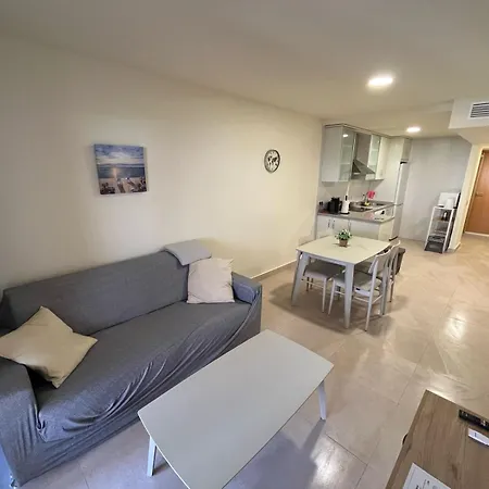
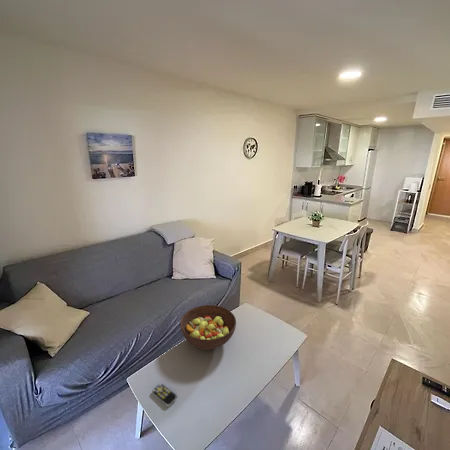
+ remote control [151,383,178,407]
+ fruit bowl [179,304,237,351]
